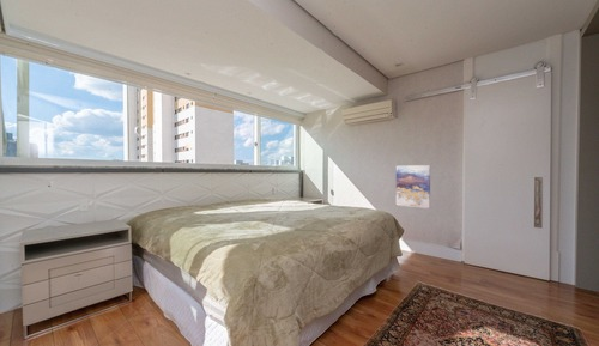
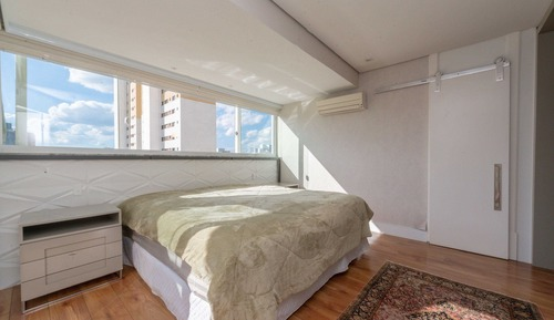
- wall art [395,164,431,210]
